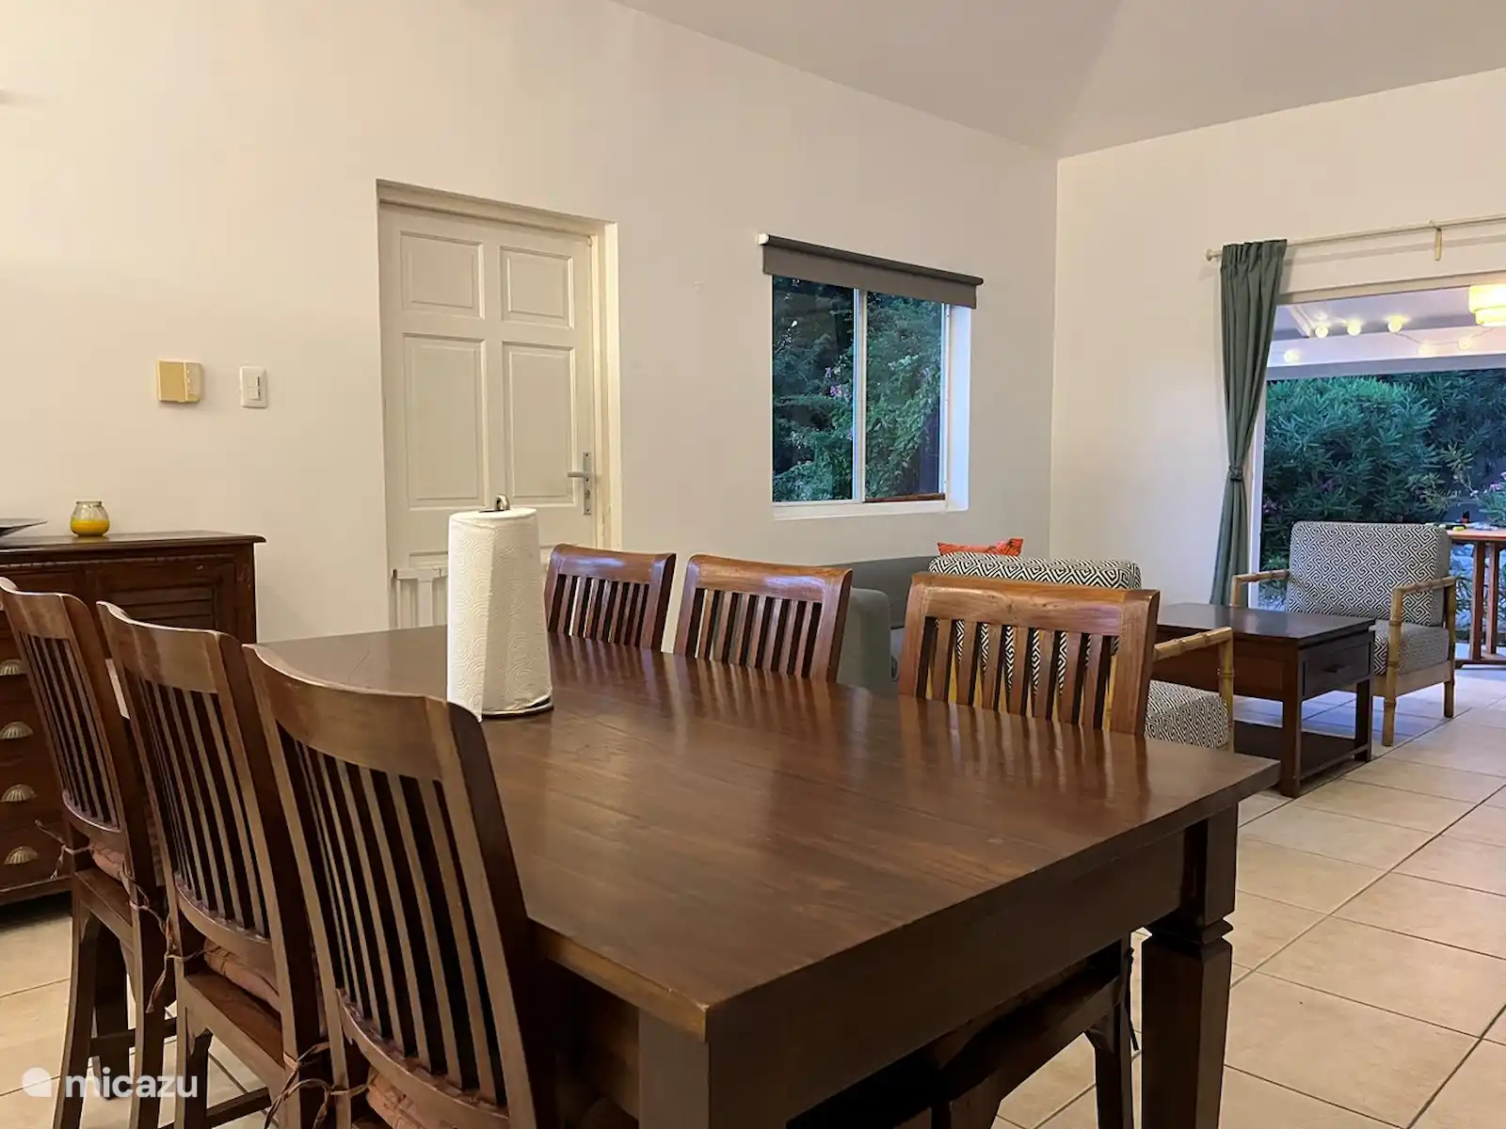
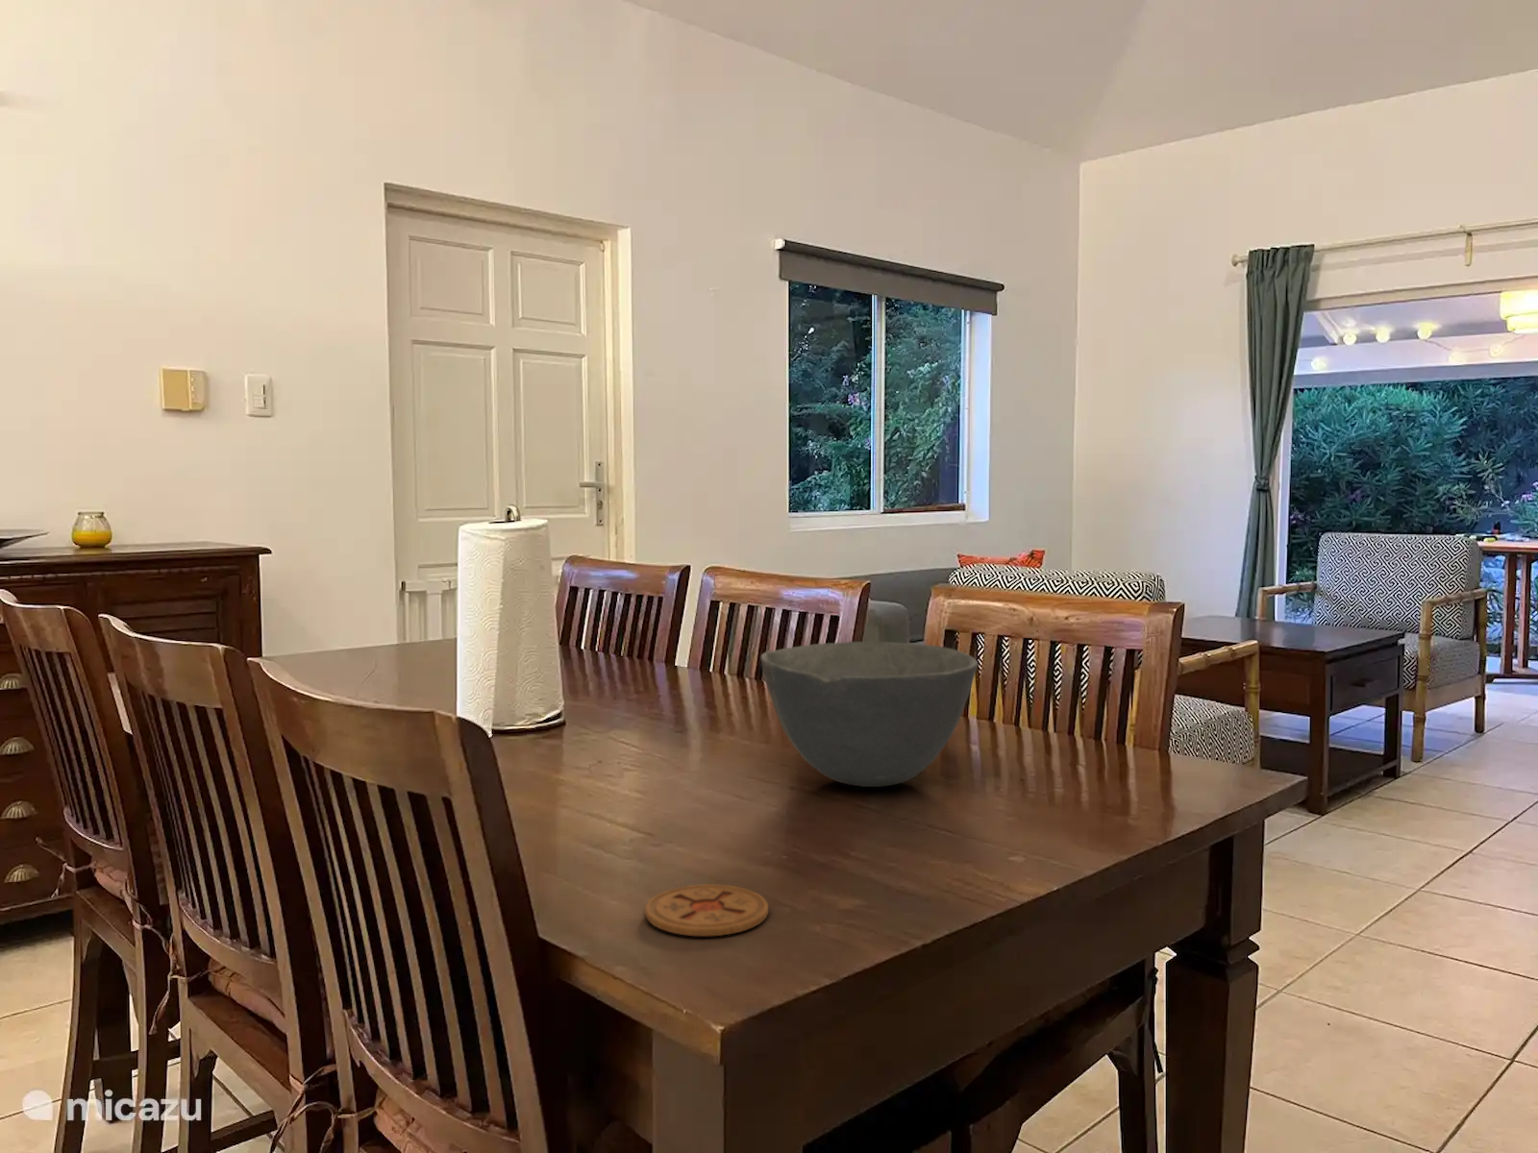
+ coaster [644,883,769,937]
+ bowl [759,639,979,788]
